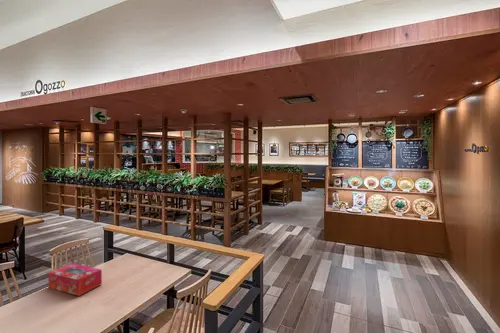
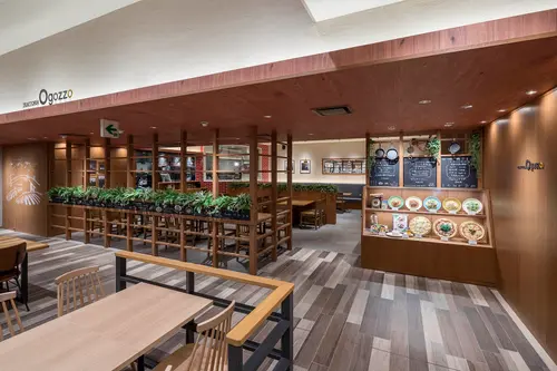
- tissue box [47,263,103,297]
